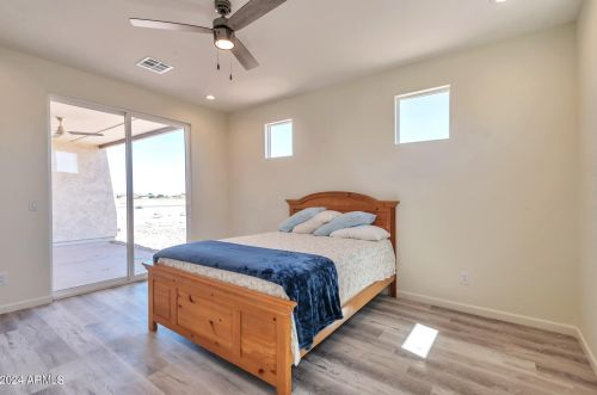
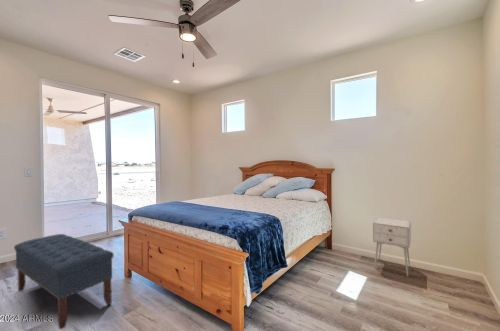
+ bench [13,233,115,330]
+ nightstand [372,216,412,277]
